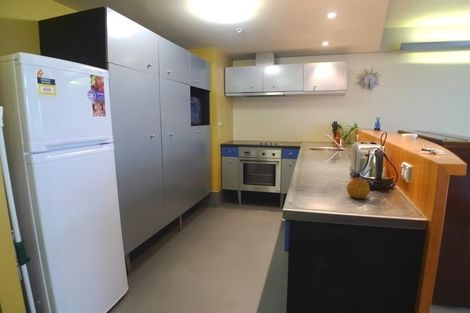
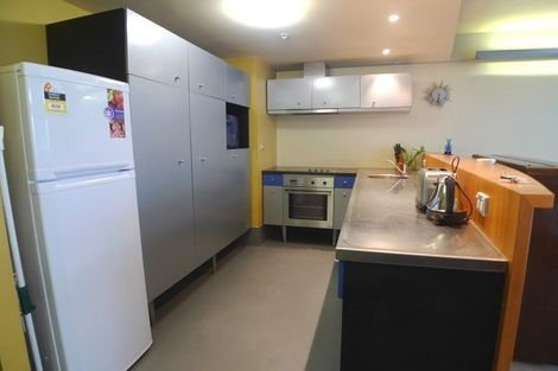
- fruit [346,177,371,200]
